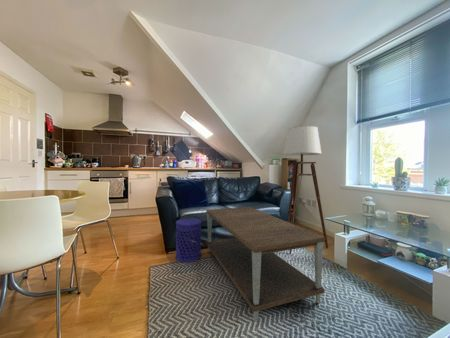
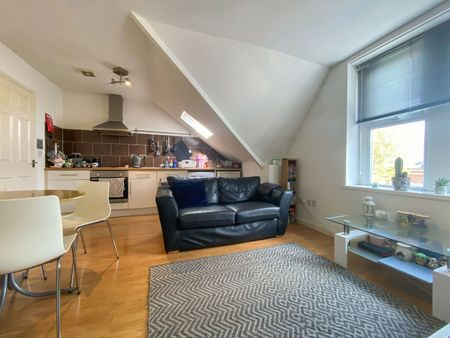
- waste bin [175,217,202,264]
- floor lamp [283,125,329,255]
- coffee table [205,206,326,323]
